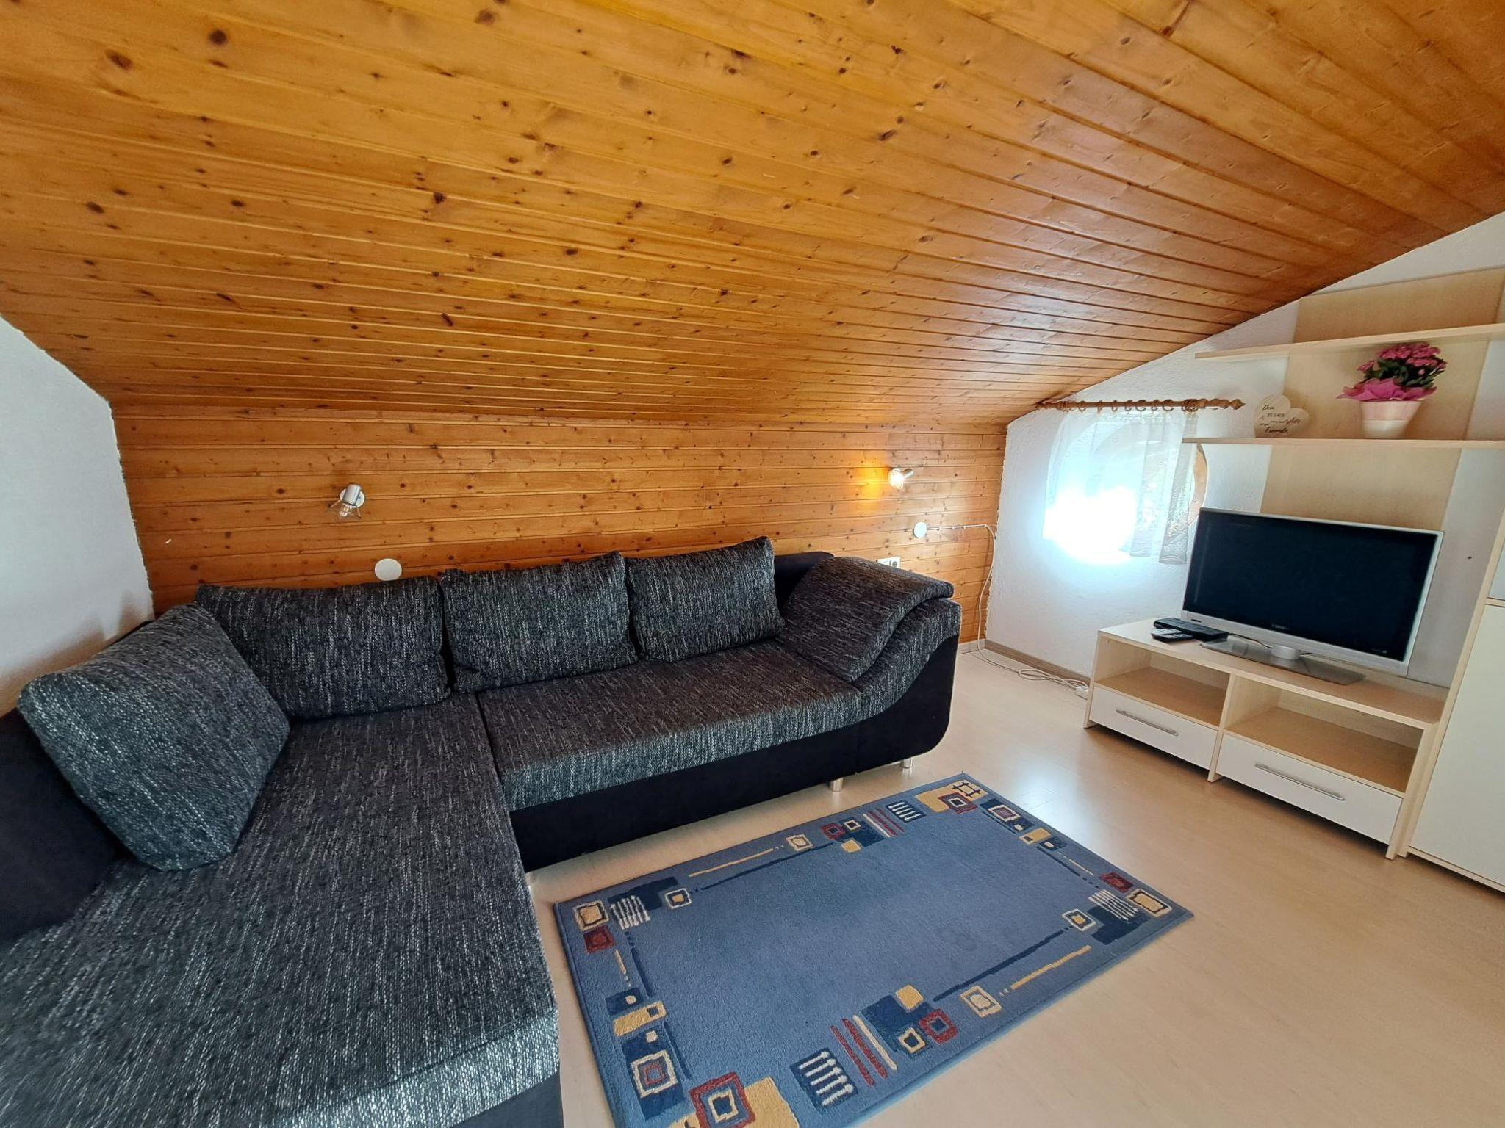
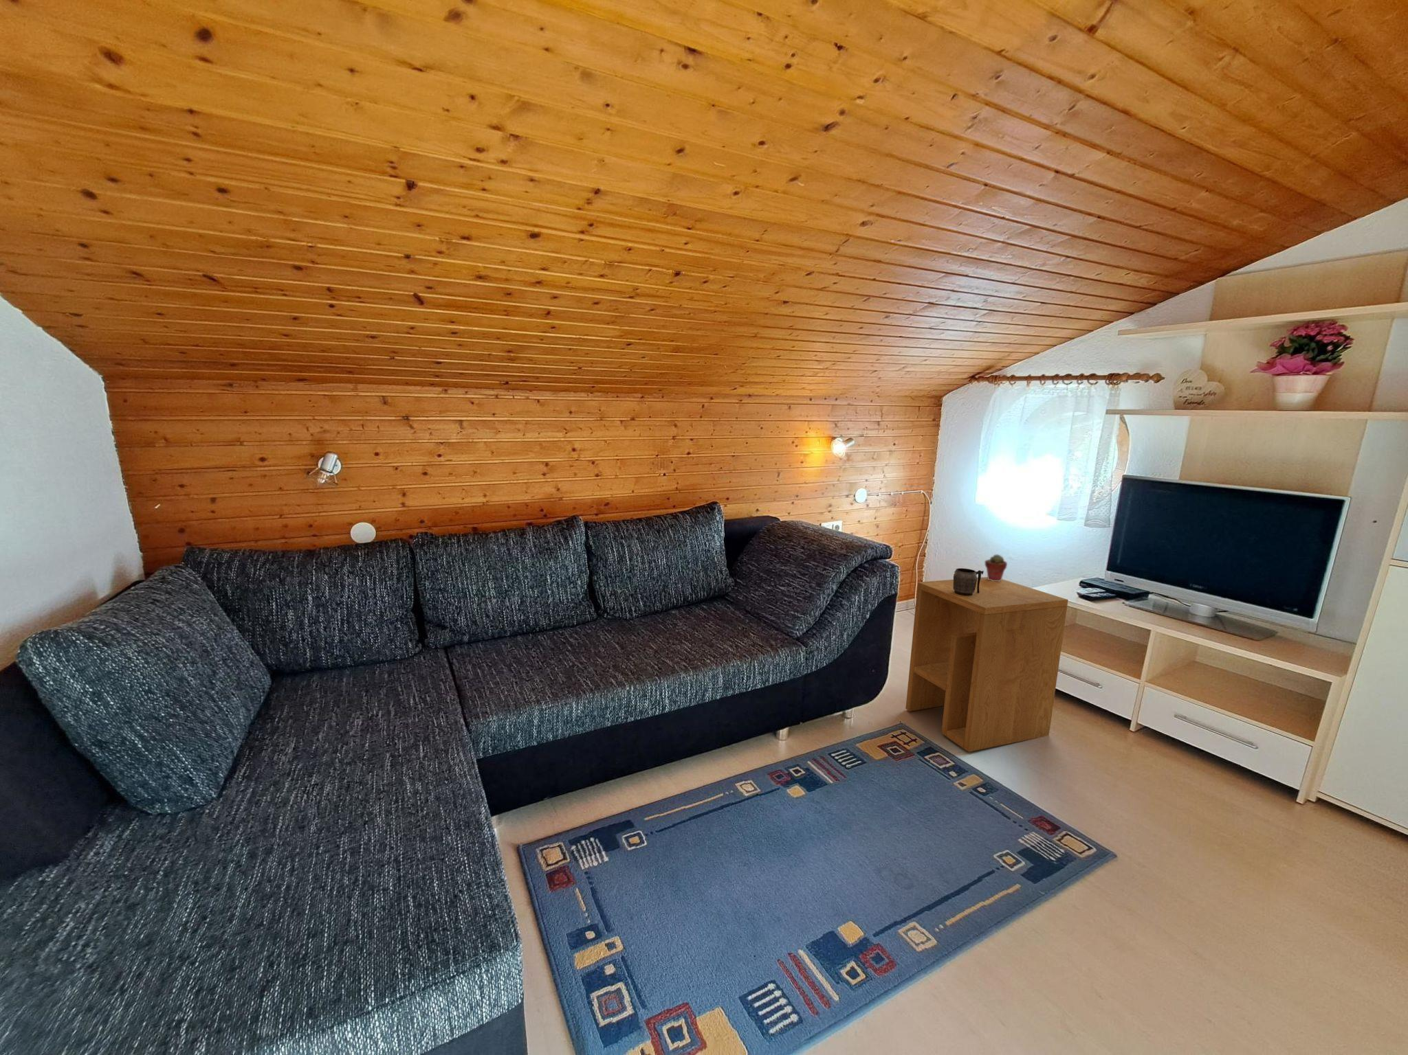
+ mug [952,567,984,595]
+ side table [905,576,1069,752]
+ potted succulent [983,554,1008,581]
